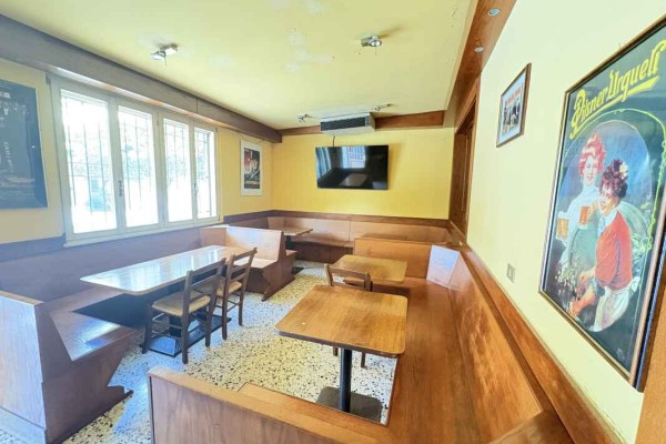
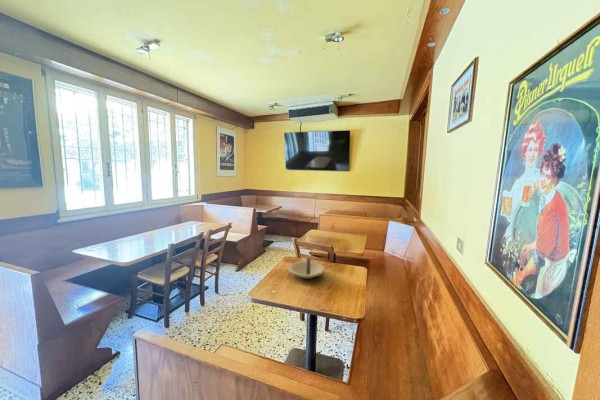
+ ashtray [288,257,326,280]
